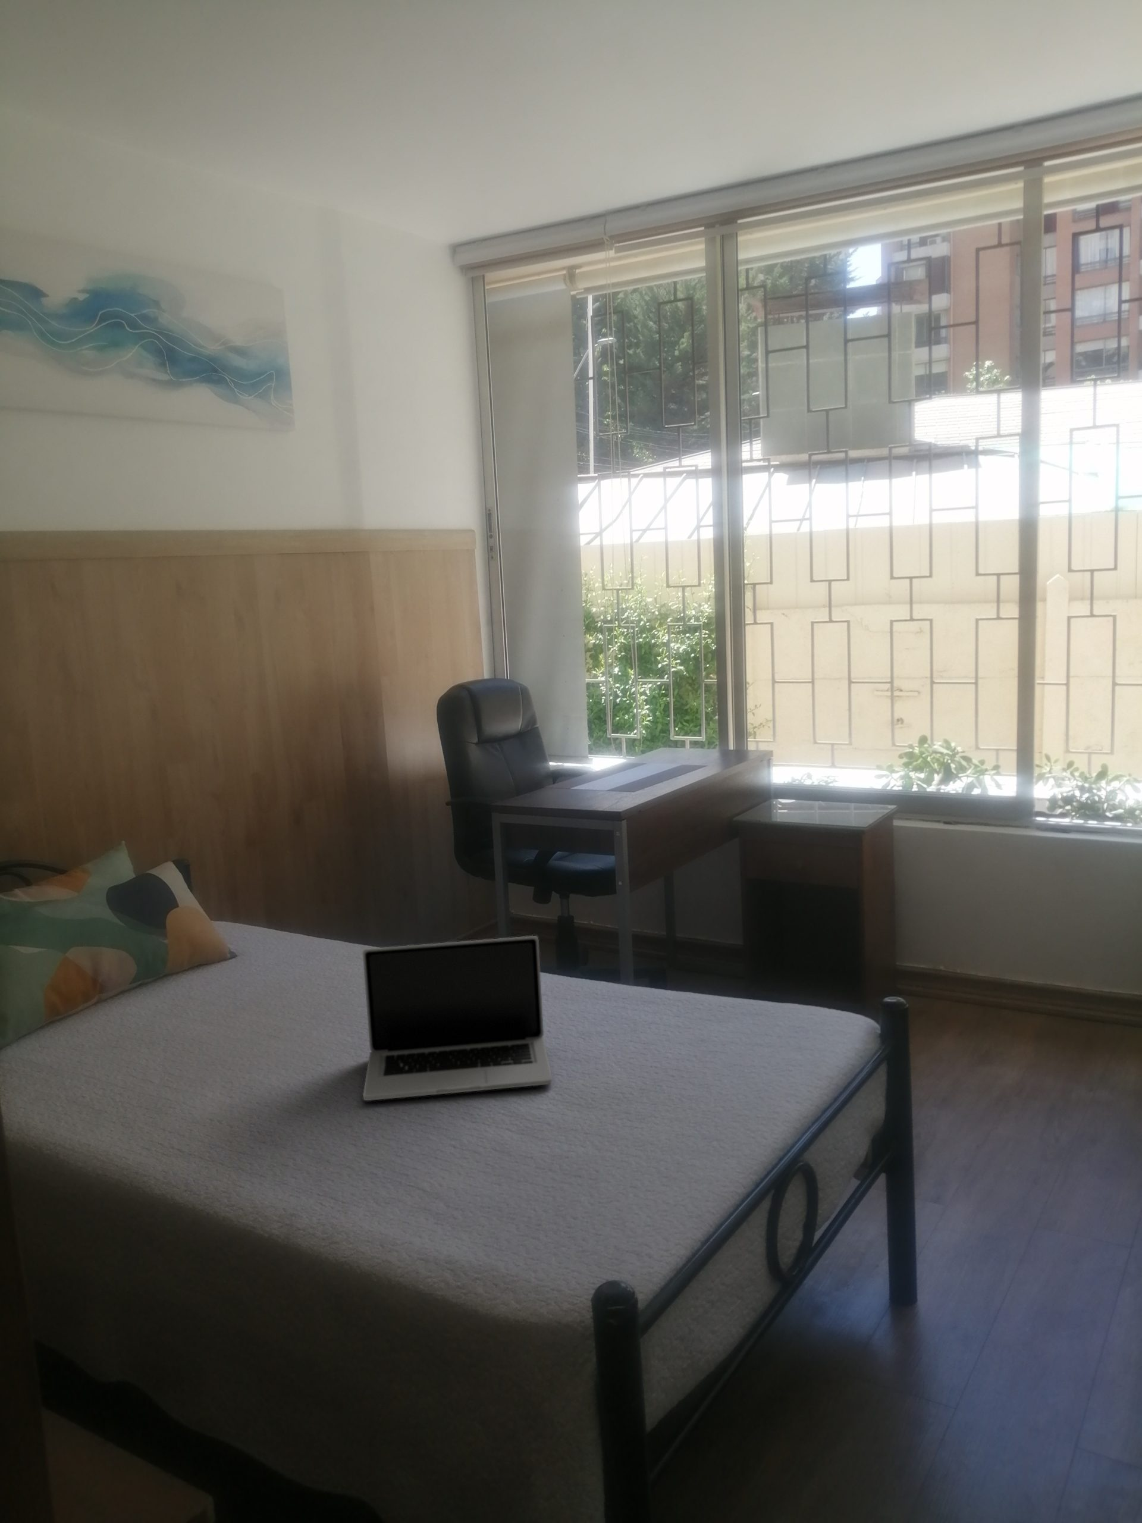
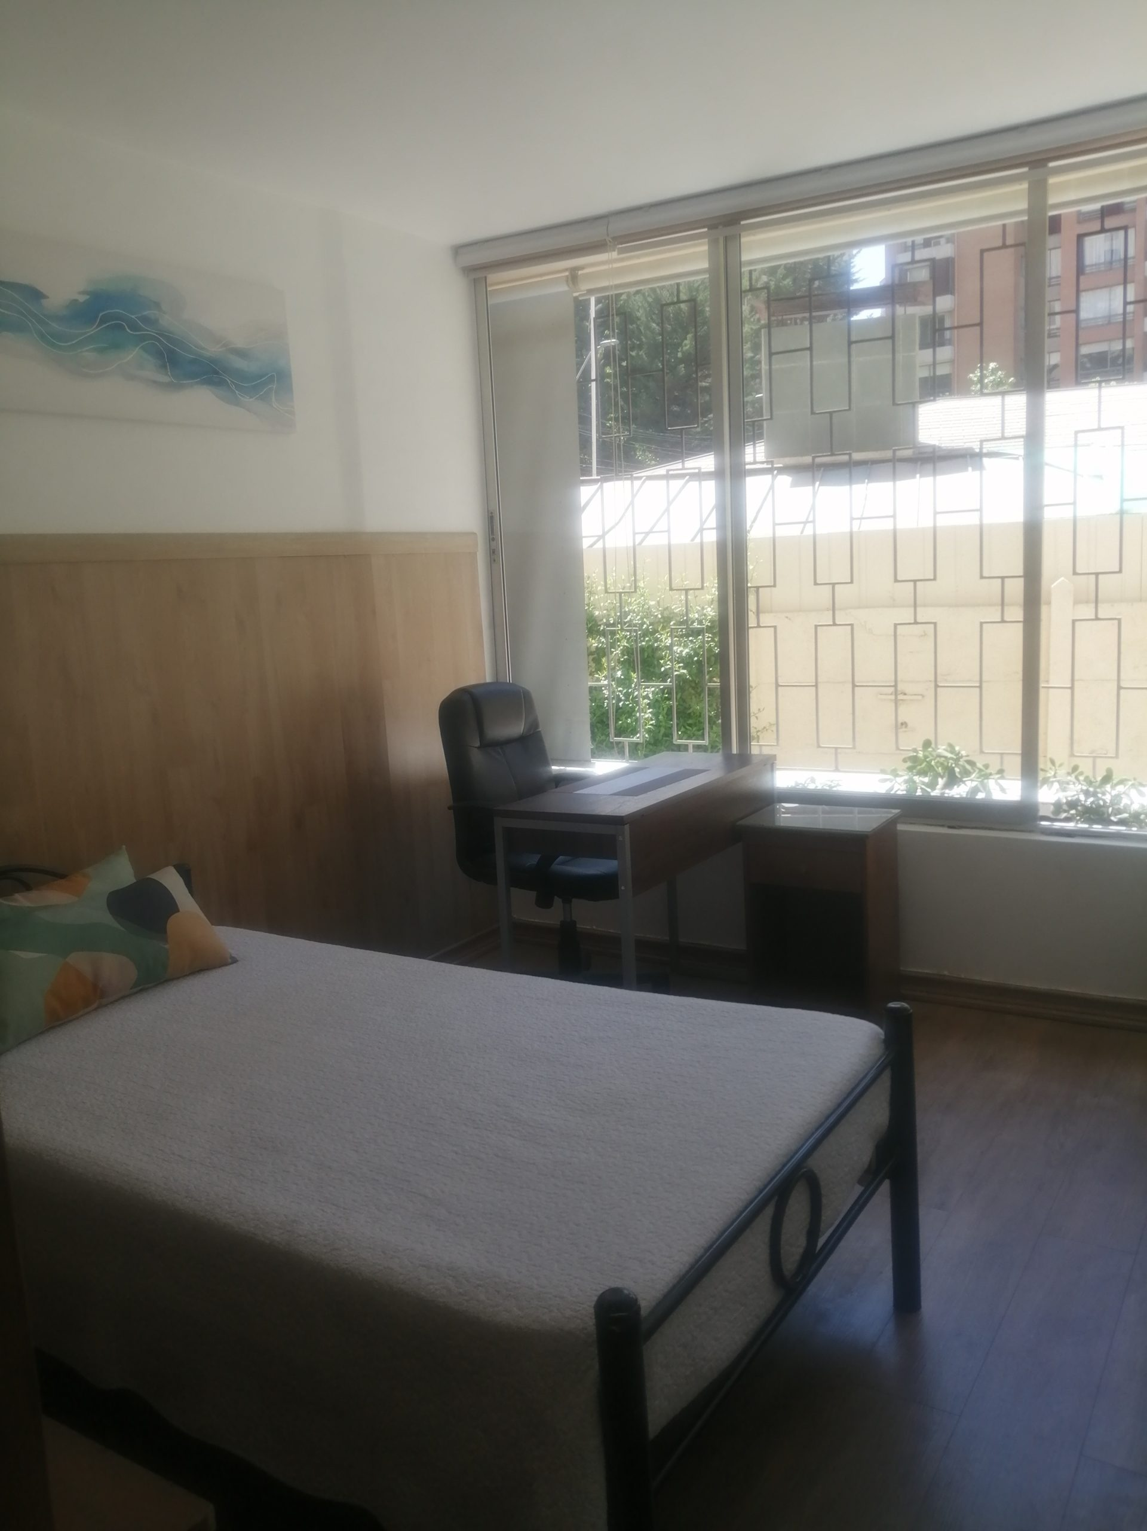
- laptop [362,935,553,1101]
